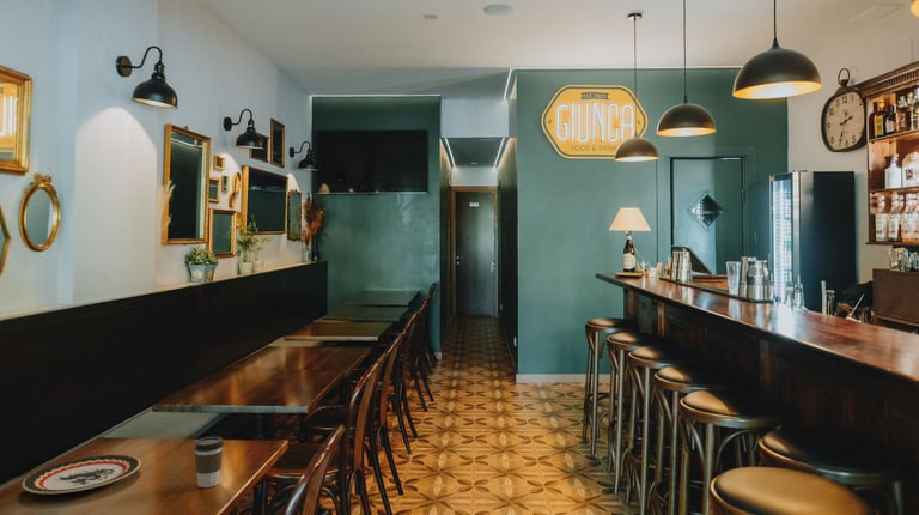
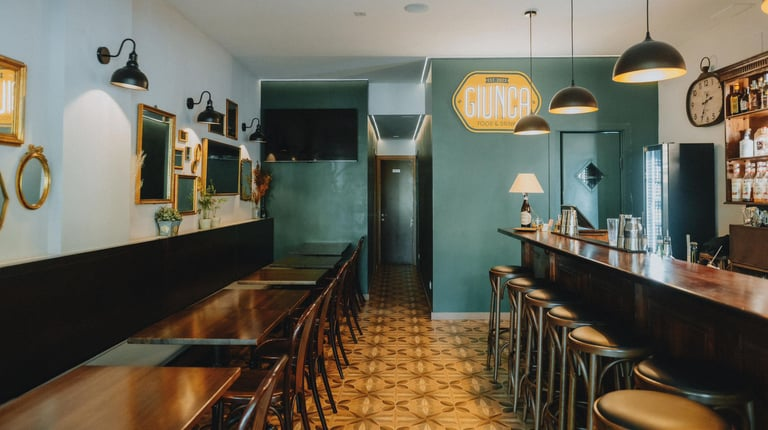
- coffee cup [193,436,225,489]
- plate [22,454,141,495]
